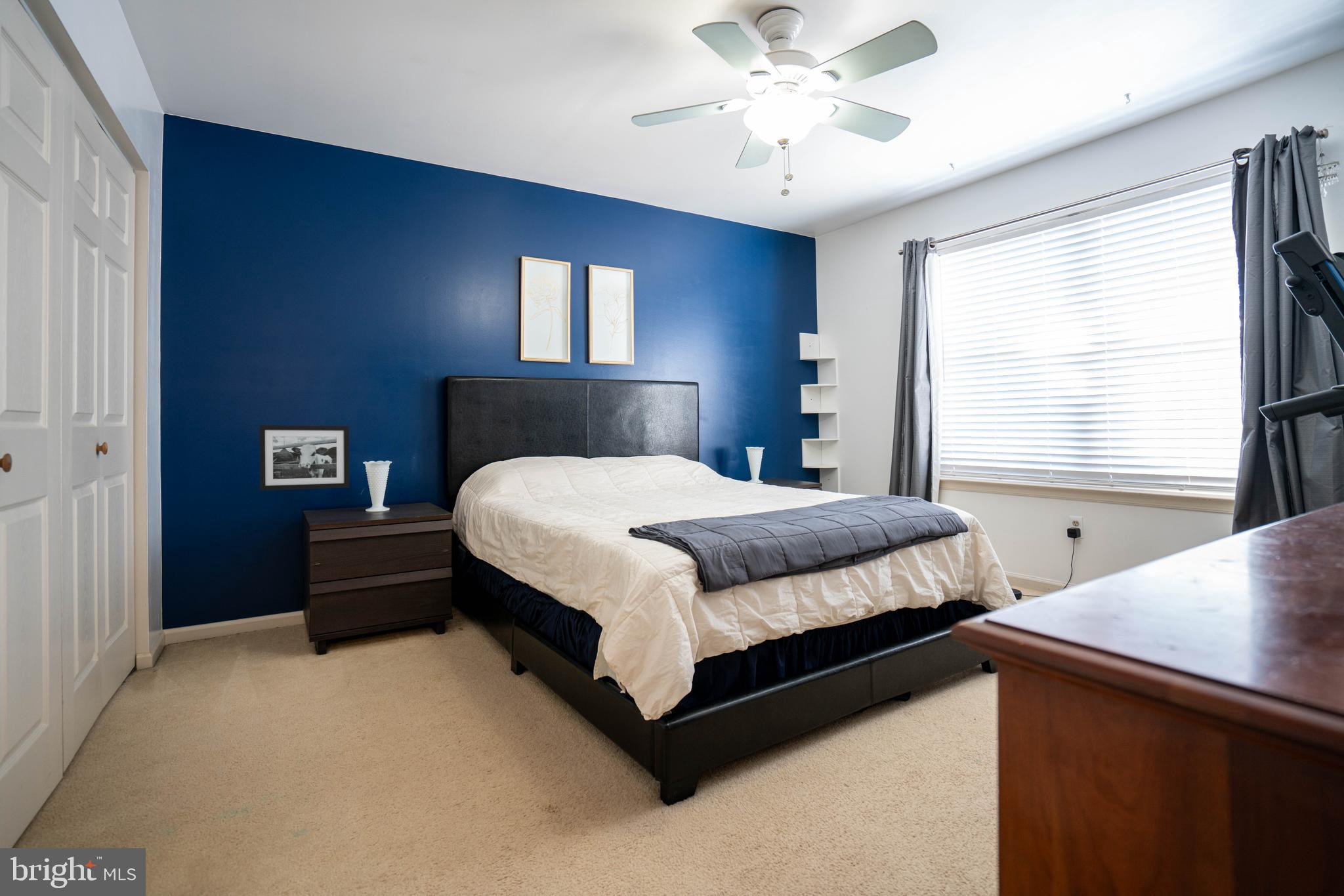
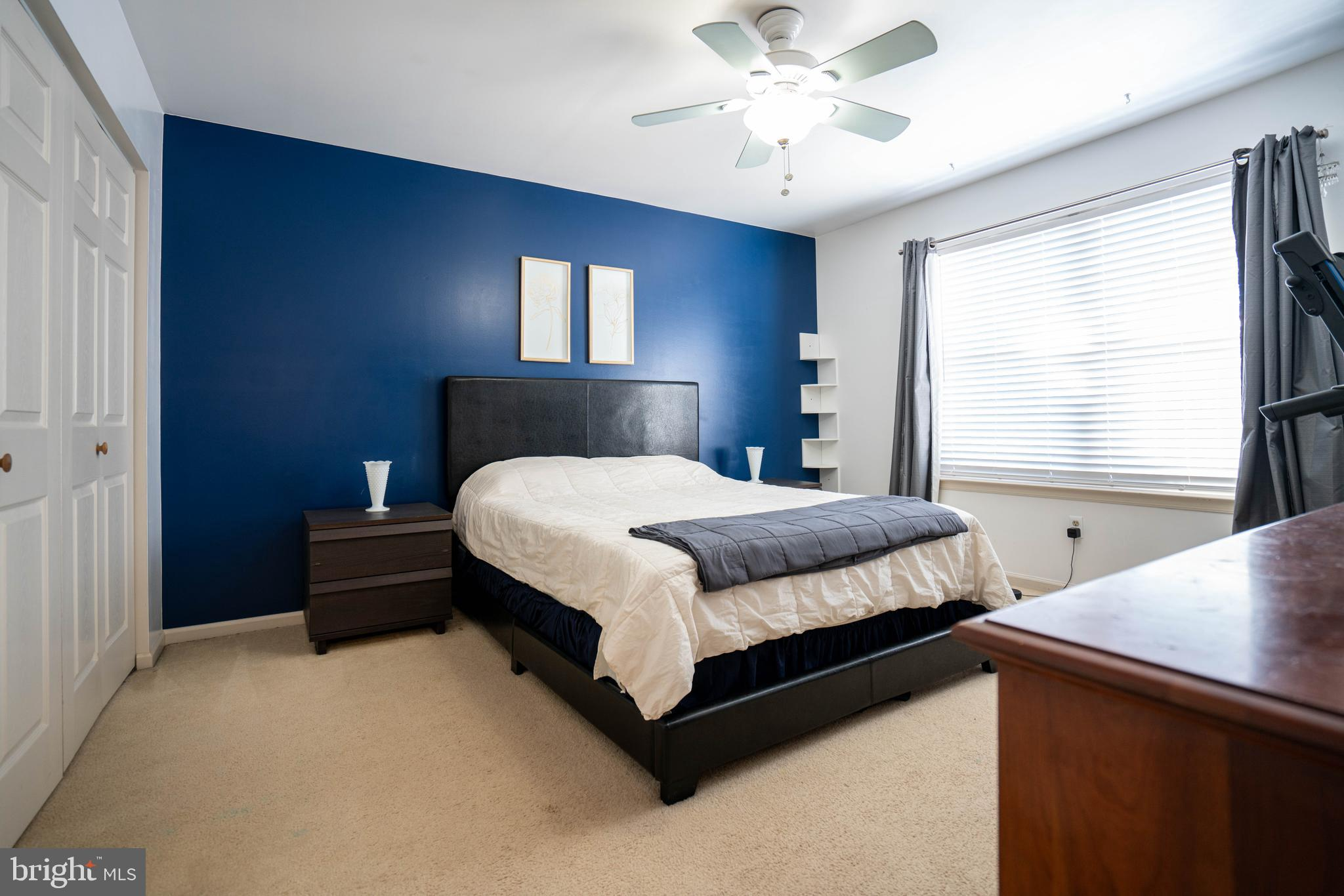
- picture frame [259,424,350,491]
